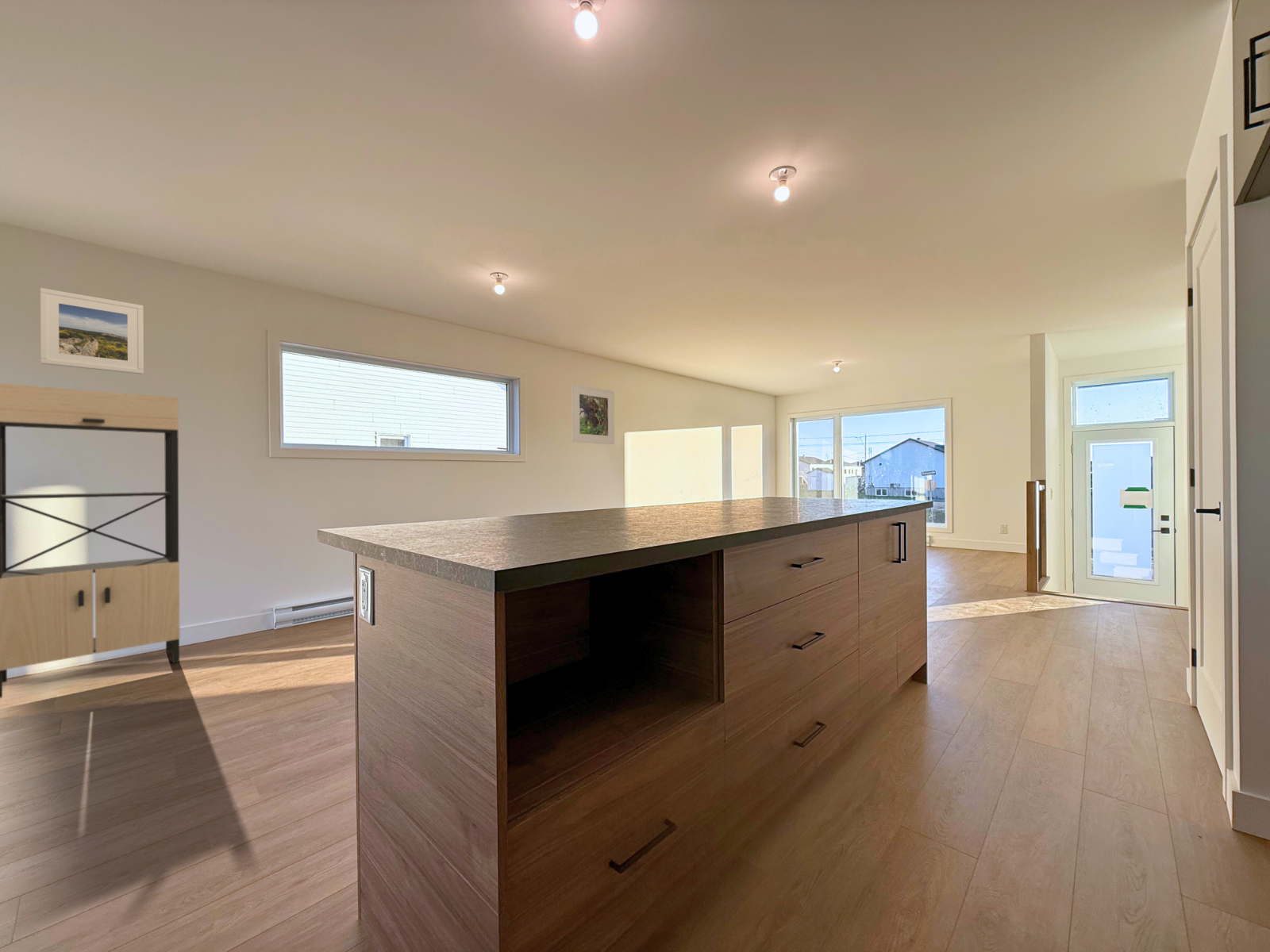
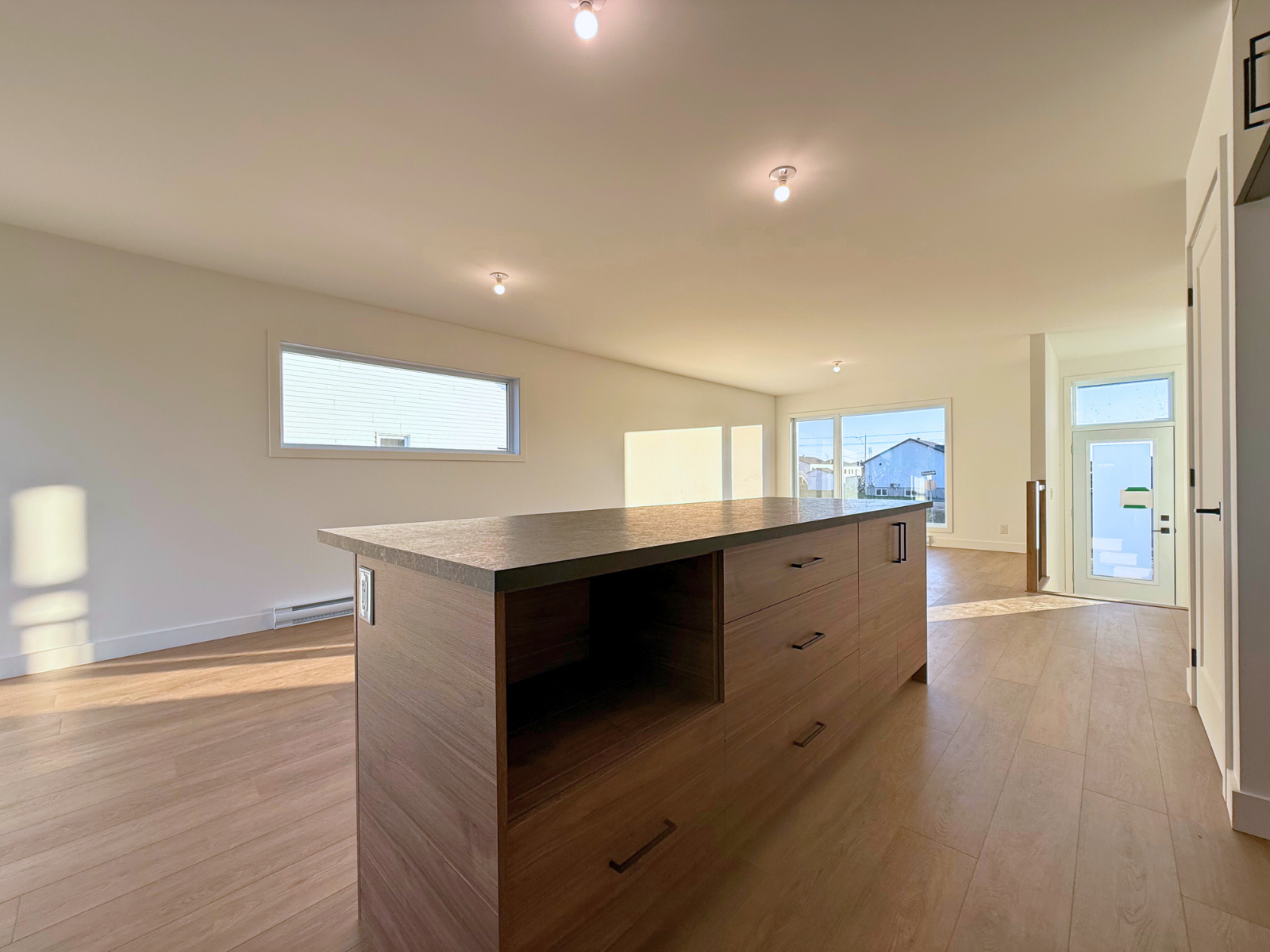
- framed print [571,384,615,445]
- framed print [40,287,144,375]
- shelving unit [0,382,180,699]
